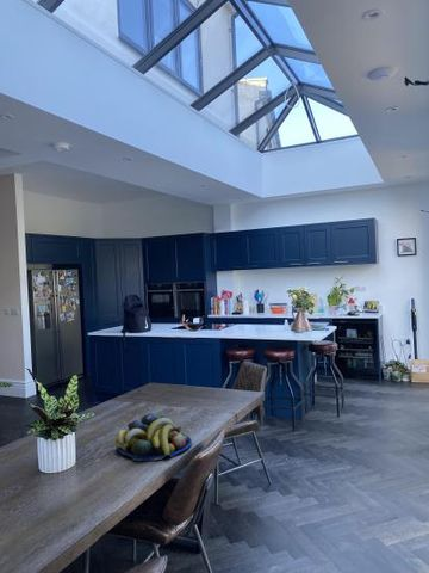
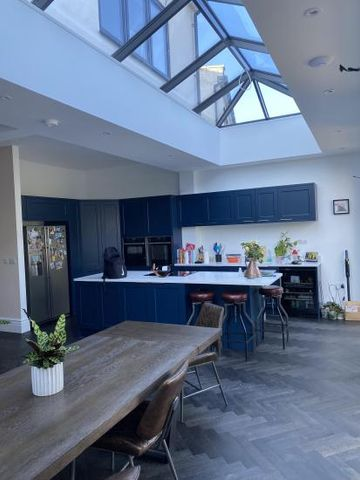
- fruit bowl [114,413,193,462]
